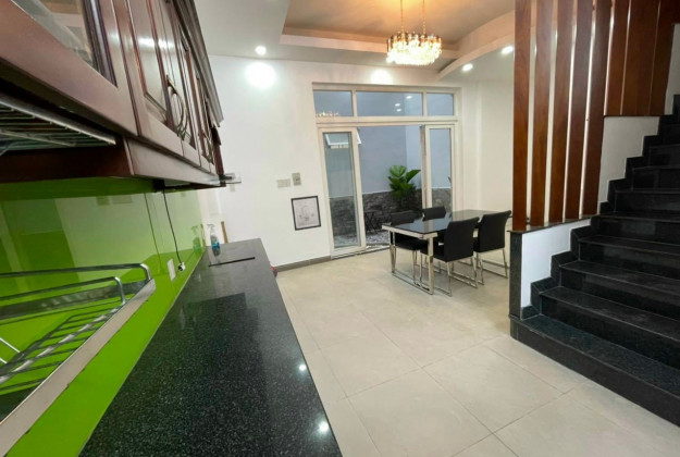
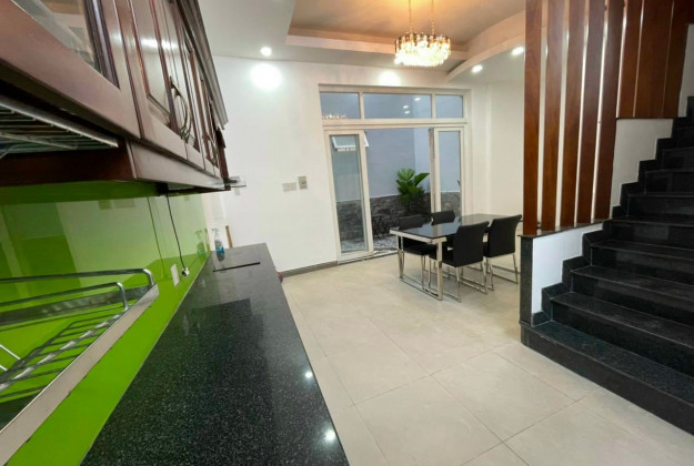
- wall art [289,195,322,232]
